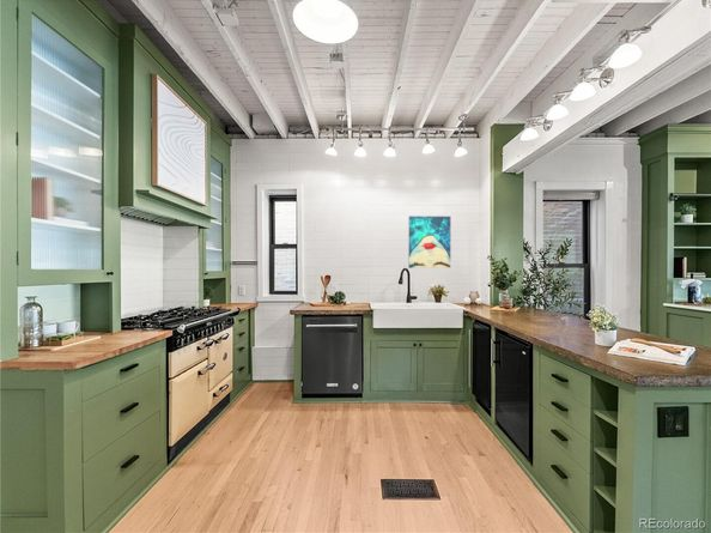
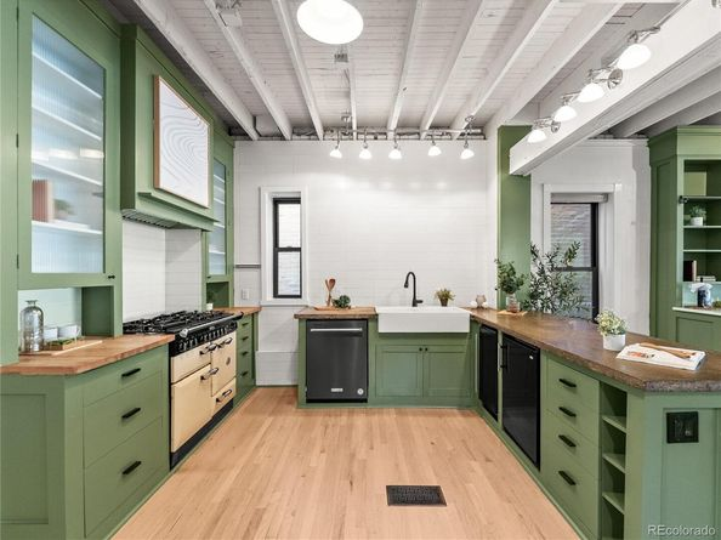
- wall art [407,216,452,269]
